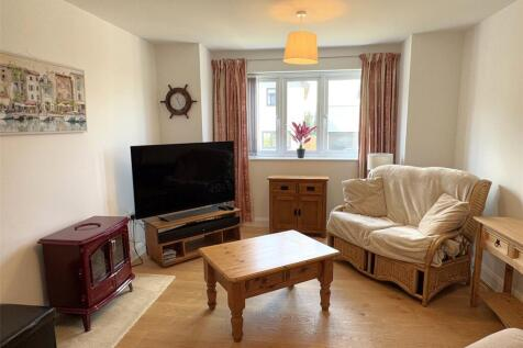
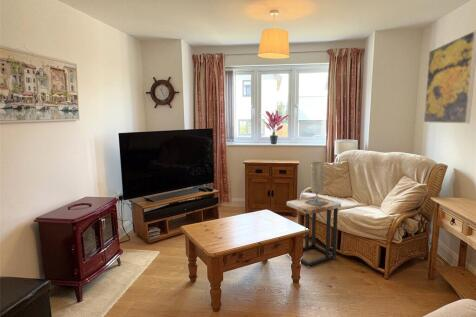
+ table lamp [305,161,328,207]
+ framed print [423,30,476,124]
+ side table [286,195,342,268]
